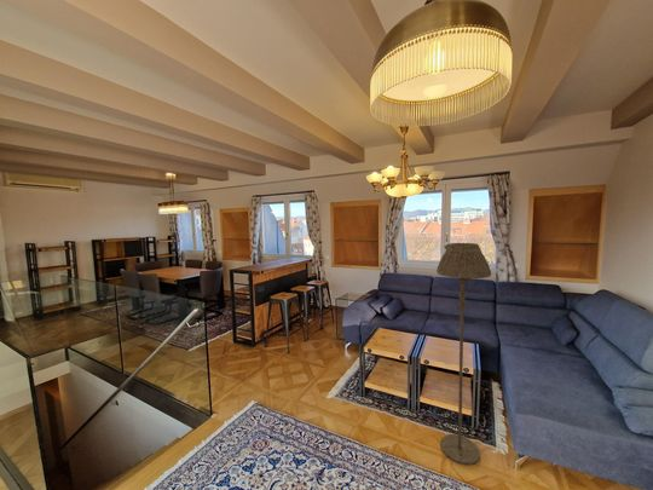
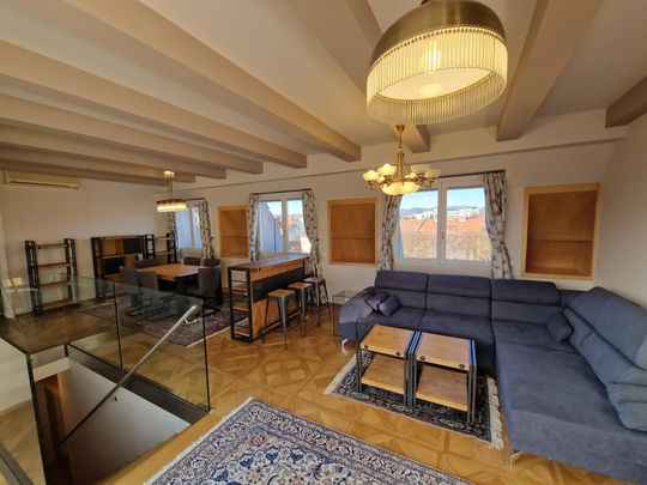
- floor lamp [435,242,492,467]
